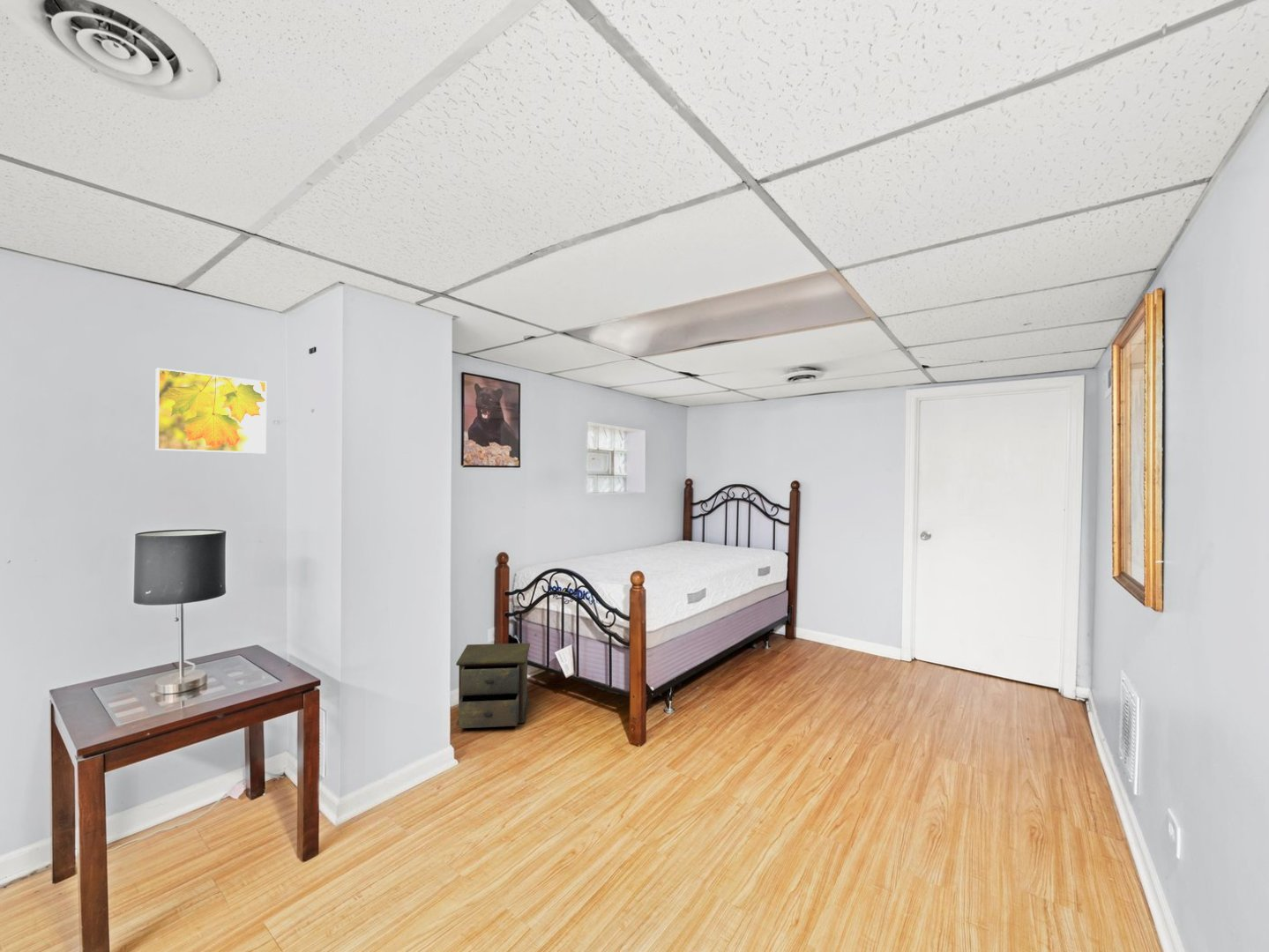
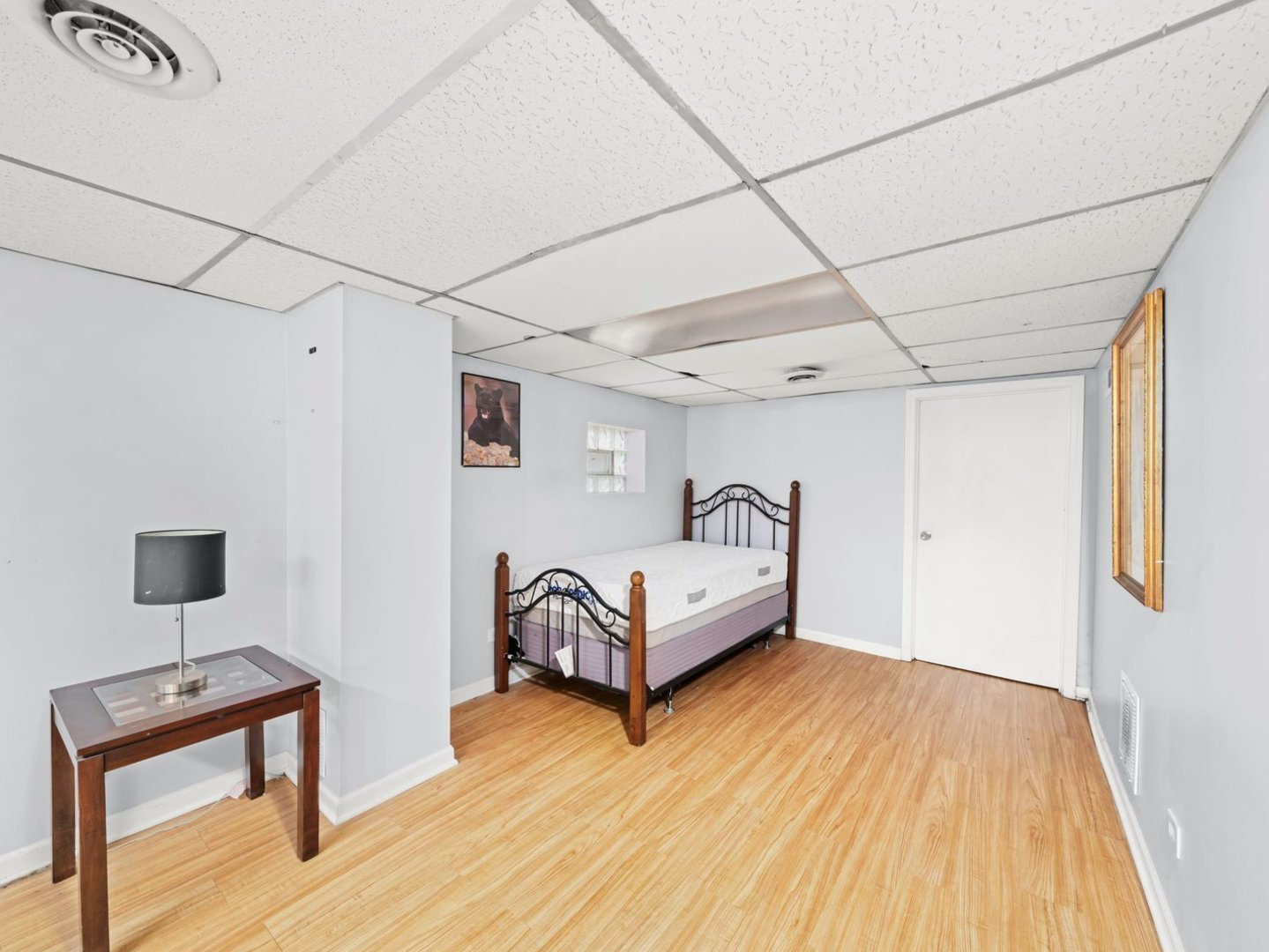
- nightstand [455,643,531,729]
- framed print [154,368,267,454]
